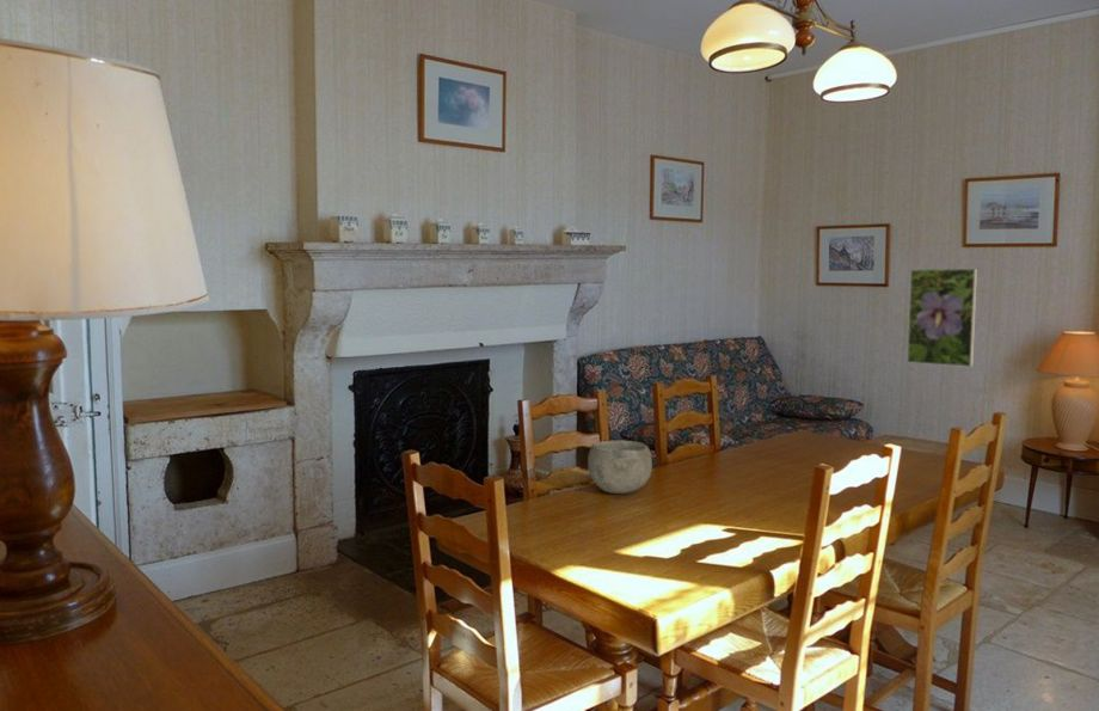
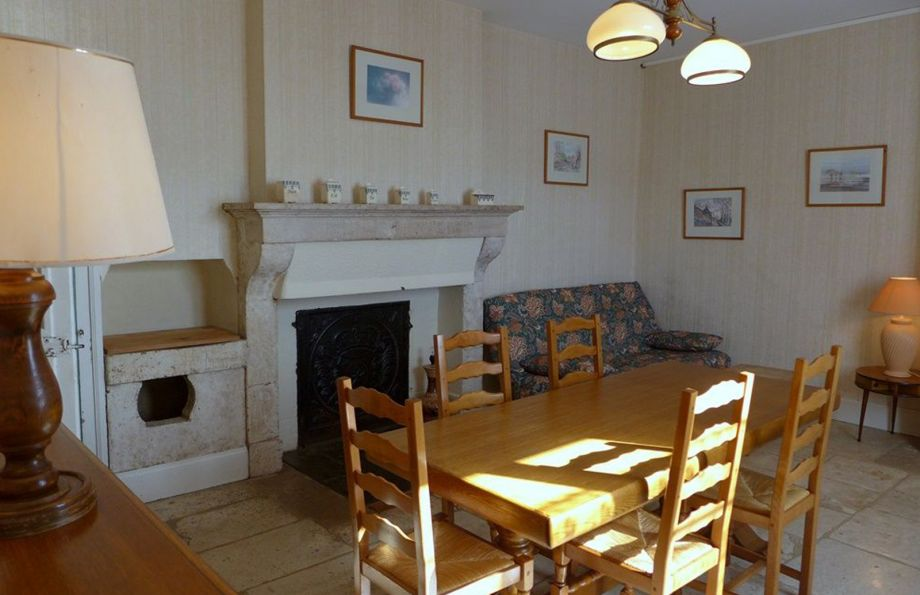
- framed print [905,268,978,368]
- bowl [587,440,653,495]
